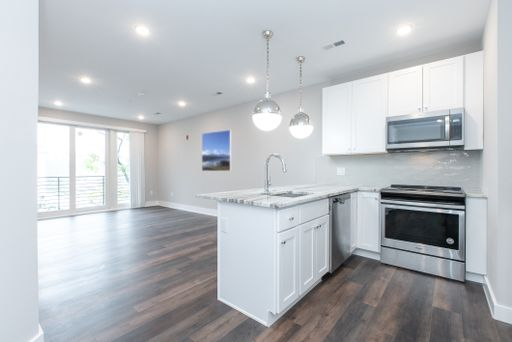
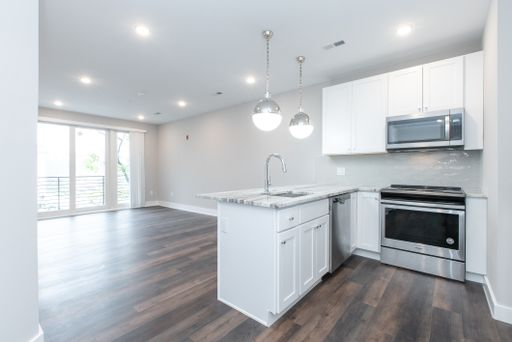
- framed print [201,129,232,172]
